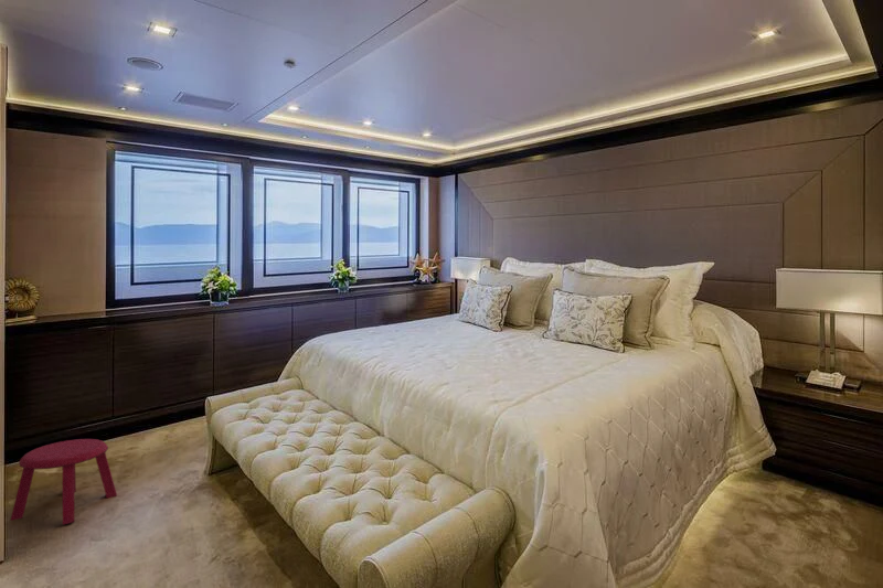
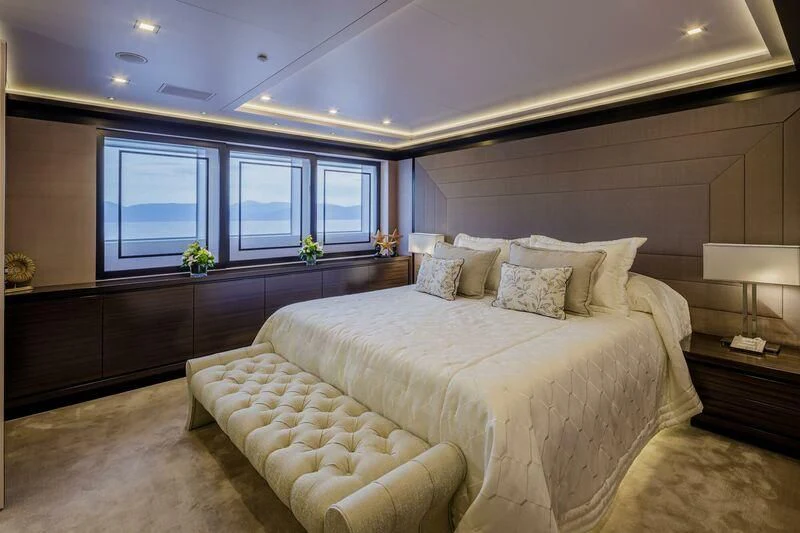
- stool [9,438,118,525]
